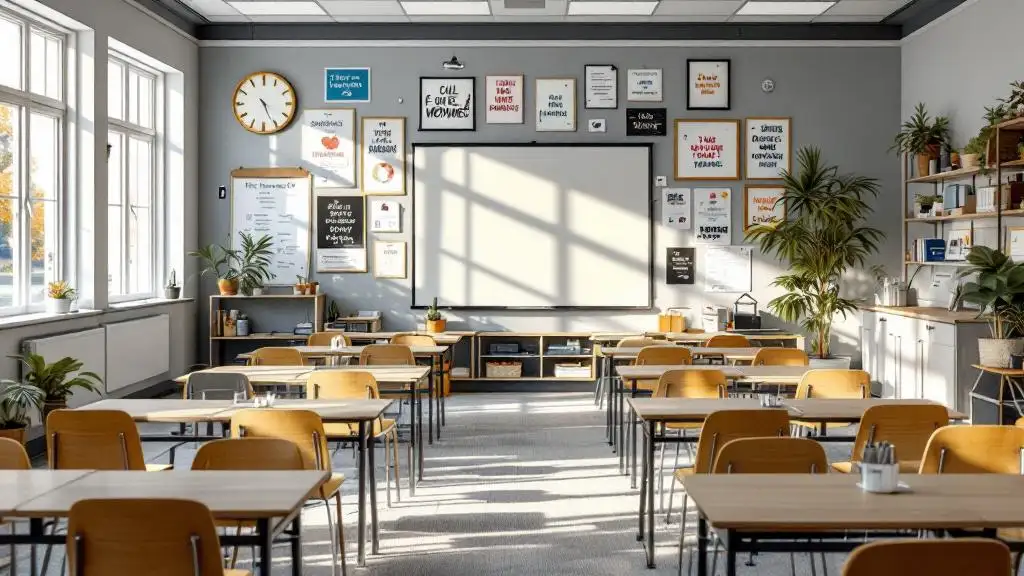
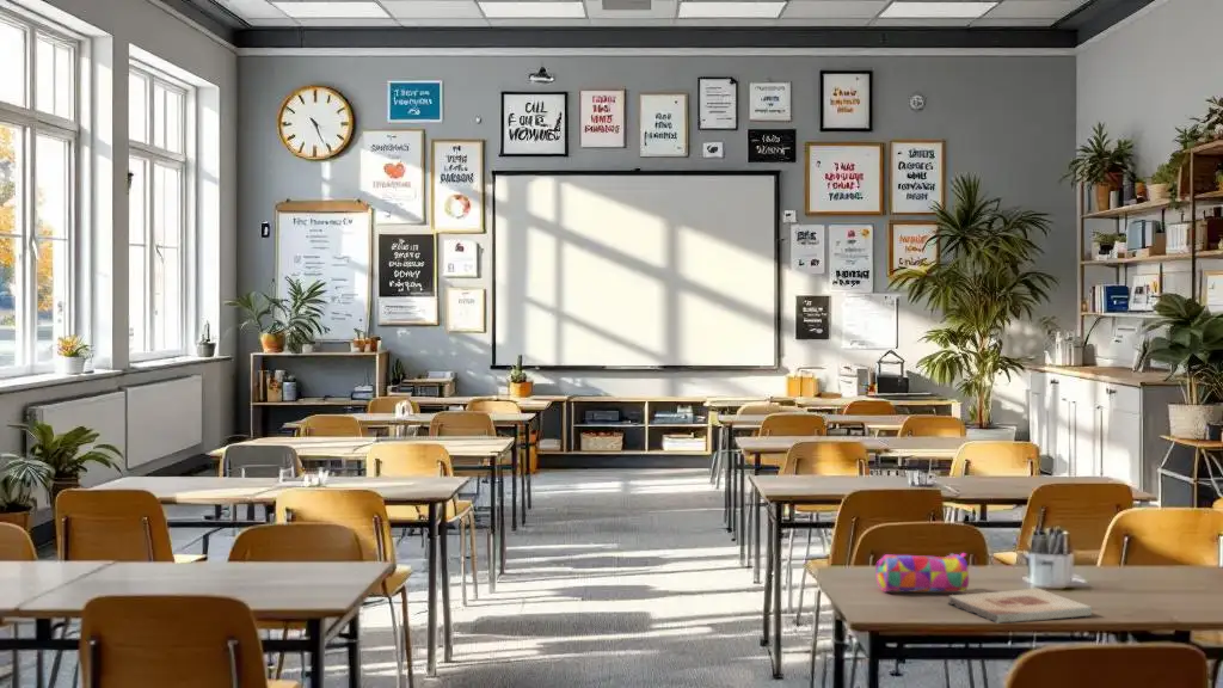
+ wooden plaque [946,588,1093,625]
+ pencil case [874,552,970,592]
